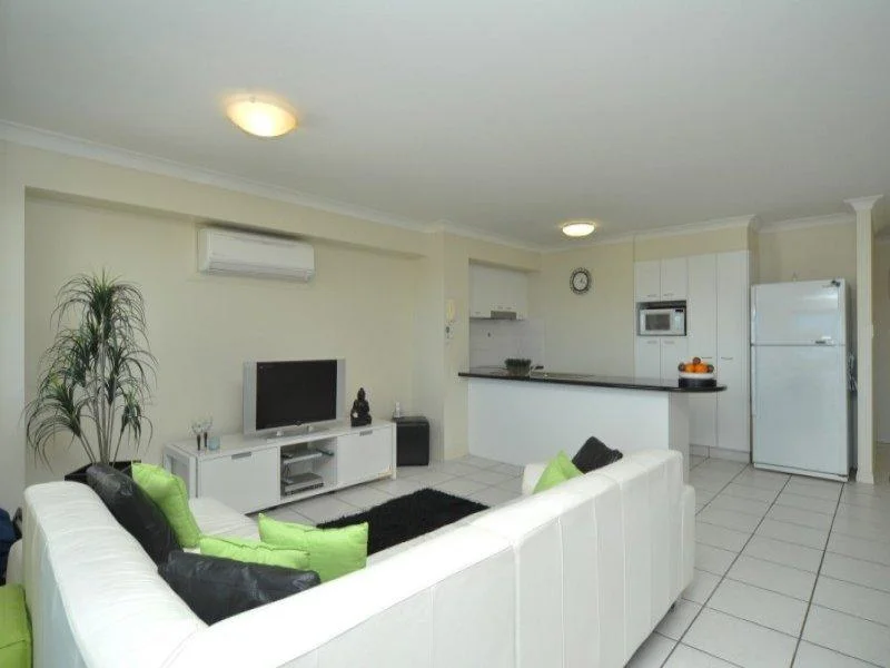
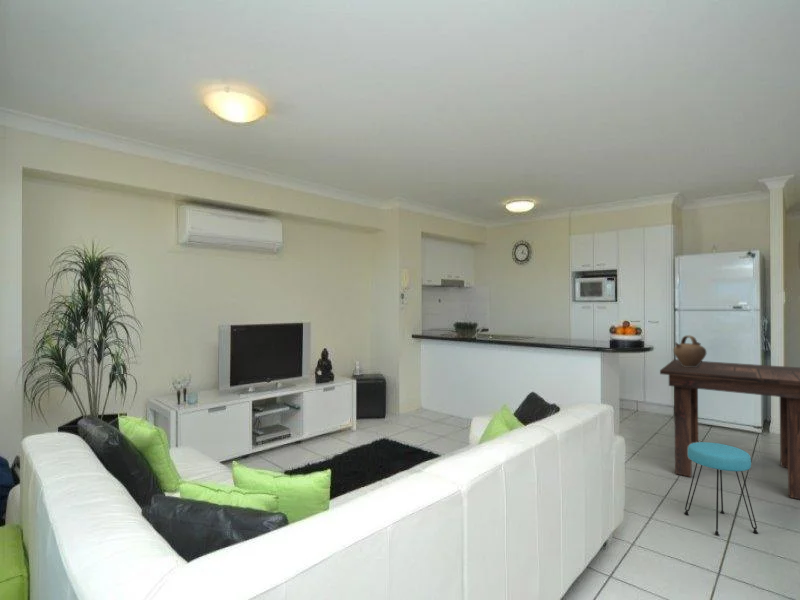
+ jug [672,334,708,367]
+ dining table [659,358,800,500]
+ stool [683,441,759,536]
